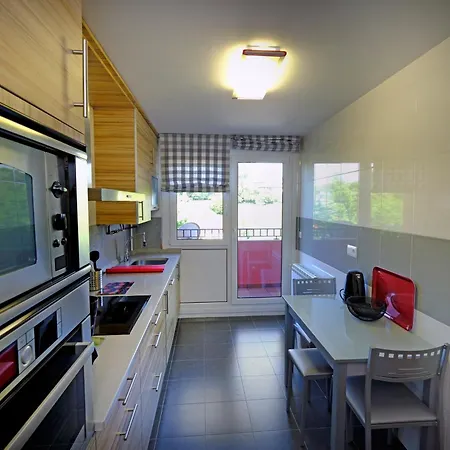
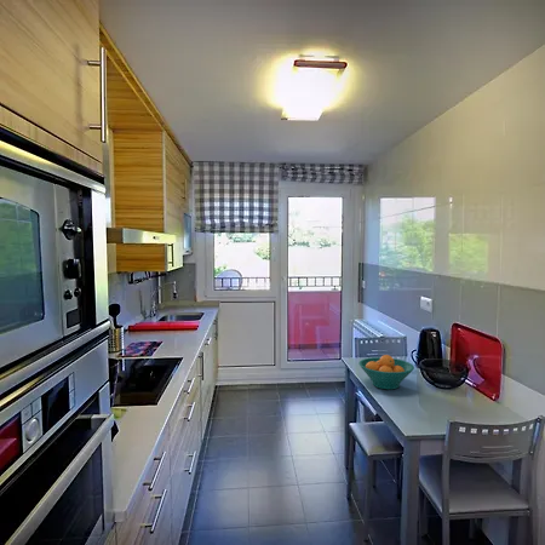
+ fruit bowl [357,354,415,390]
